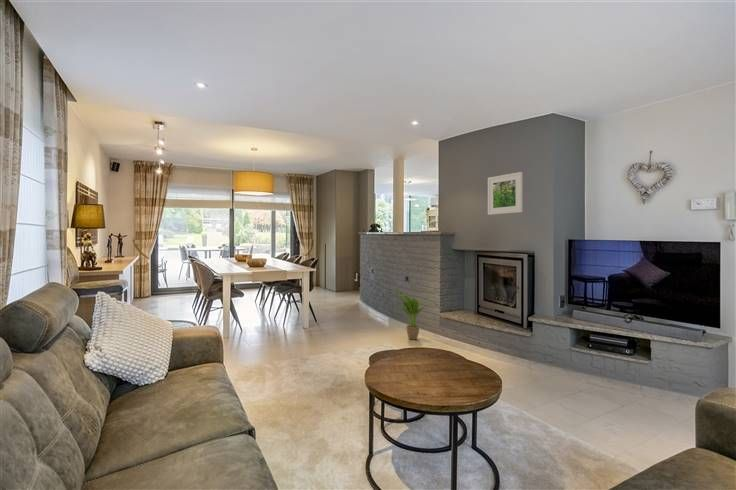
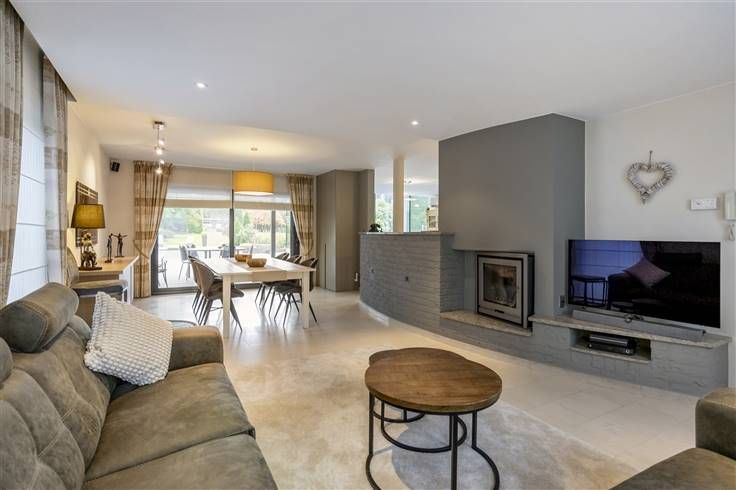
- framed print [487,171,523,216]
- potted plant [395,288,433,340]
